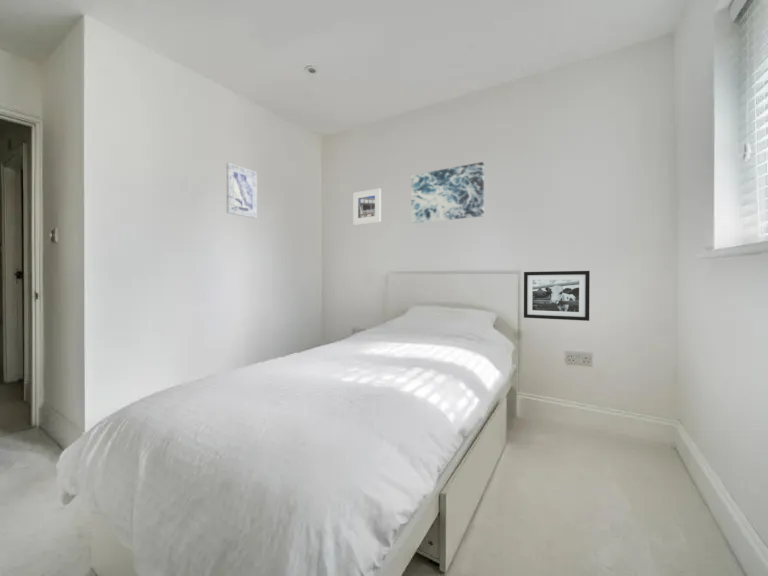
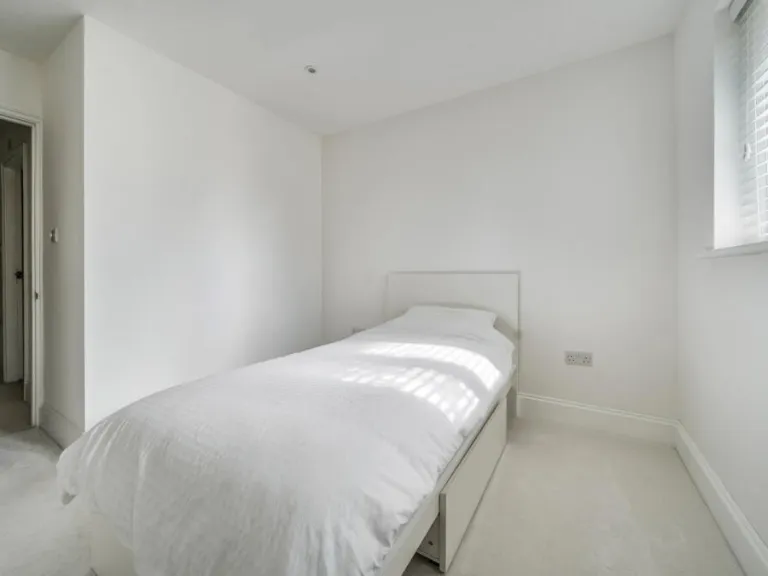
- picture frame [523,270,591,322]
- wall art [226,162,258,219]
- wall art [410,161,485,224]
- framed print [352,187,382,226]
